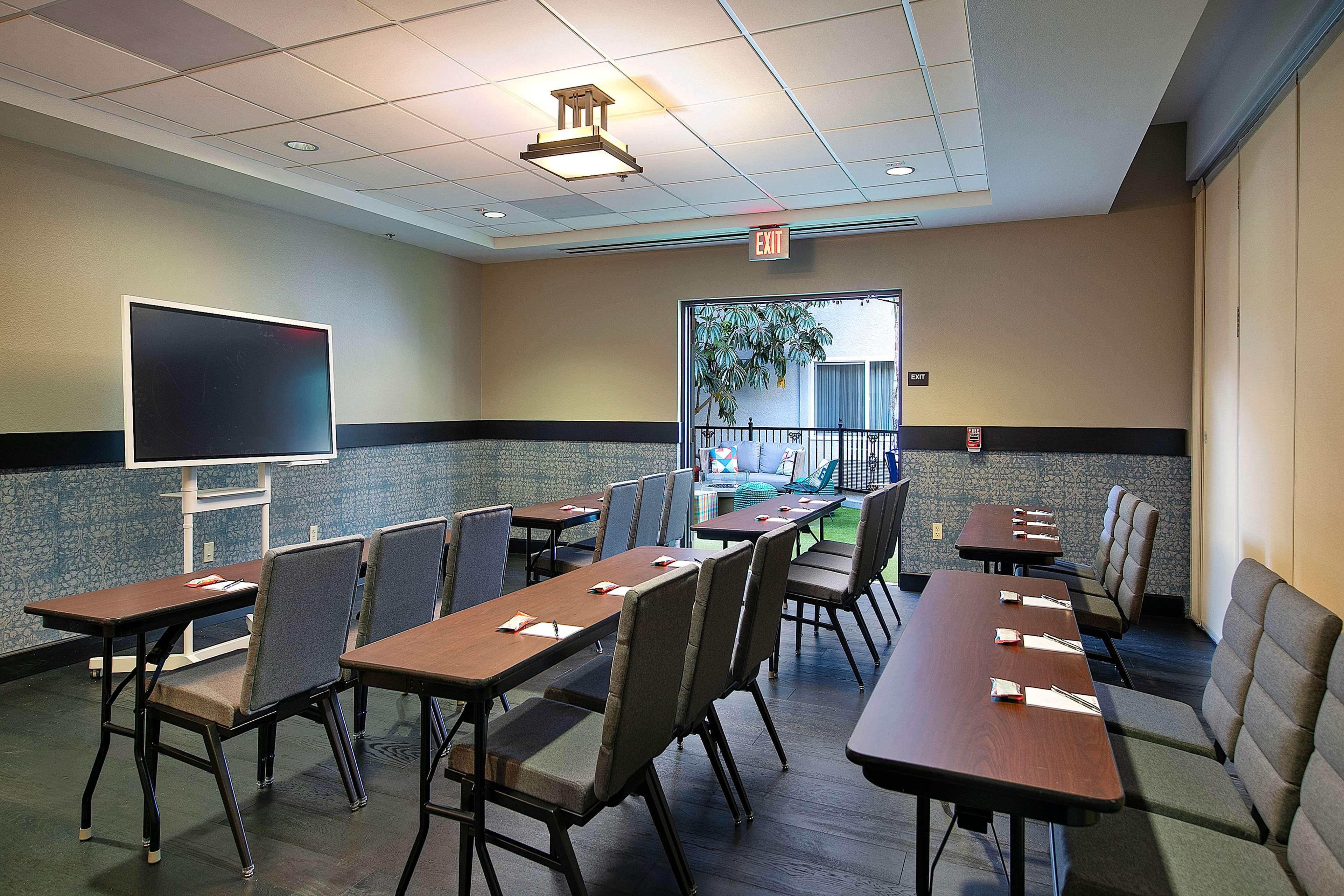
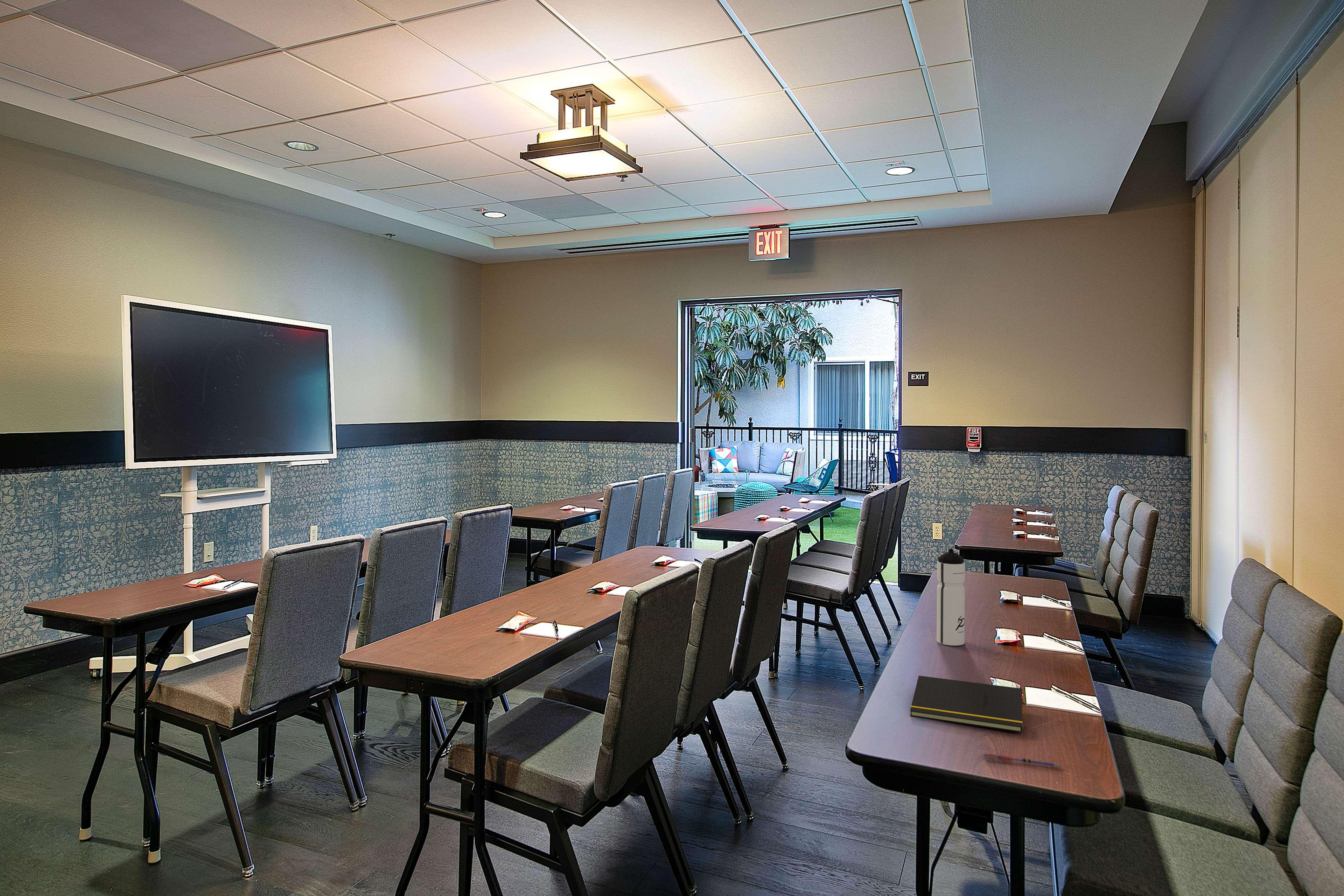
+ water bottle [936,548,965,646]
+ notepad [910,675,1023,733]
+ pen [983,753,1062,768]
